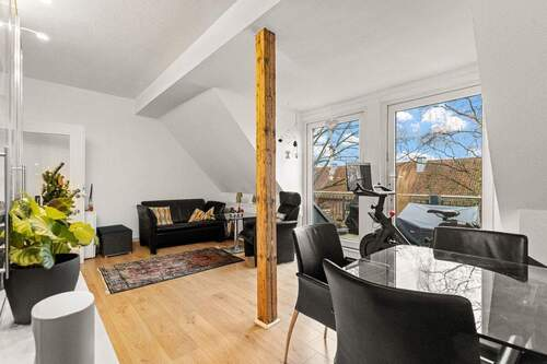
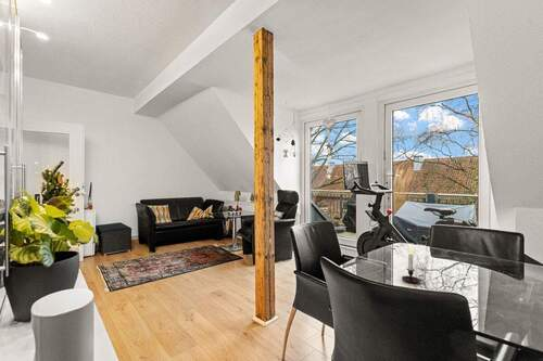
+ candle [401,245,426,284]
